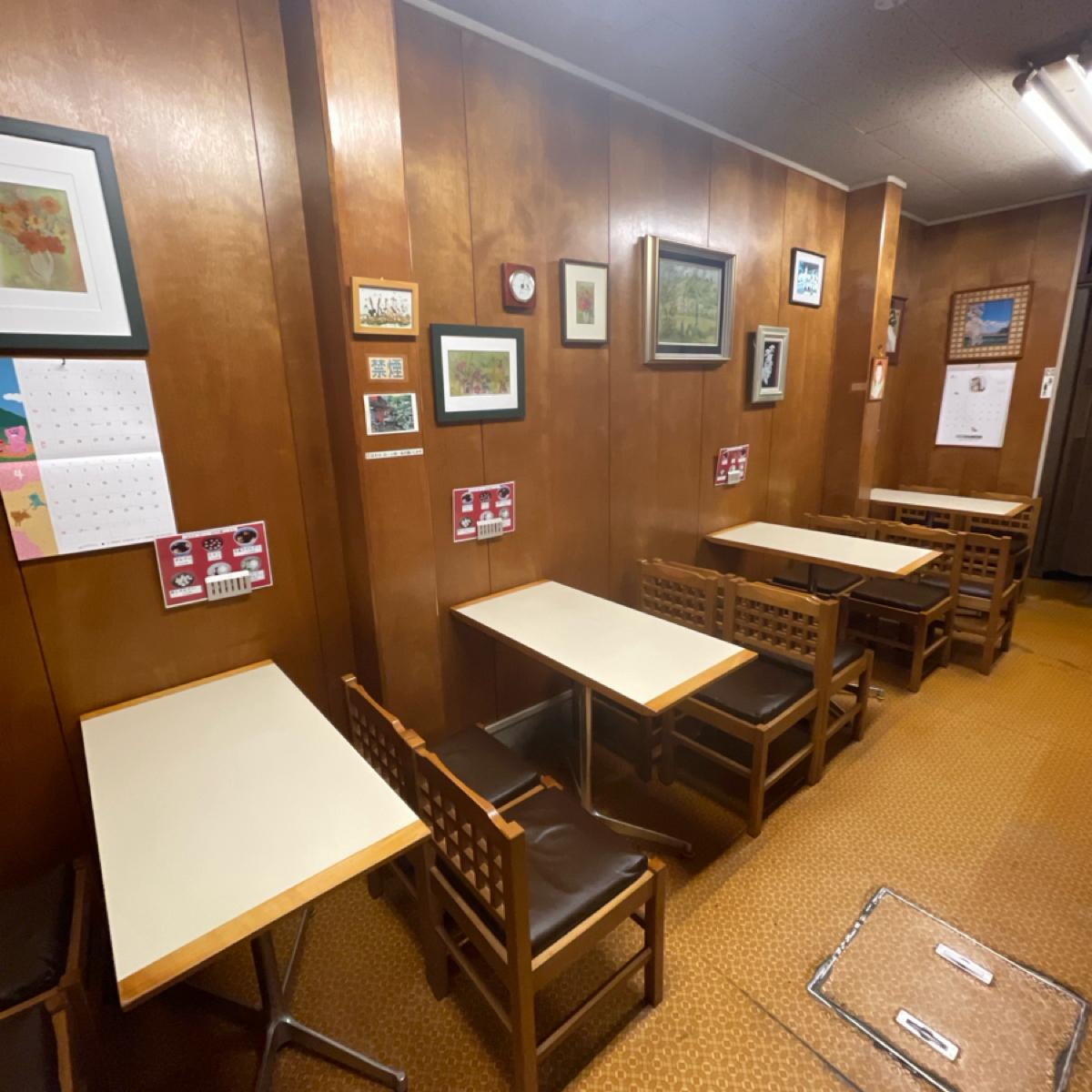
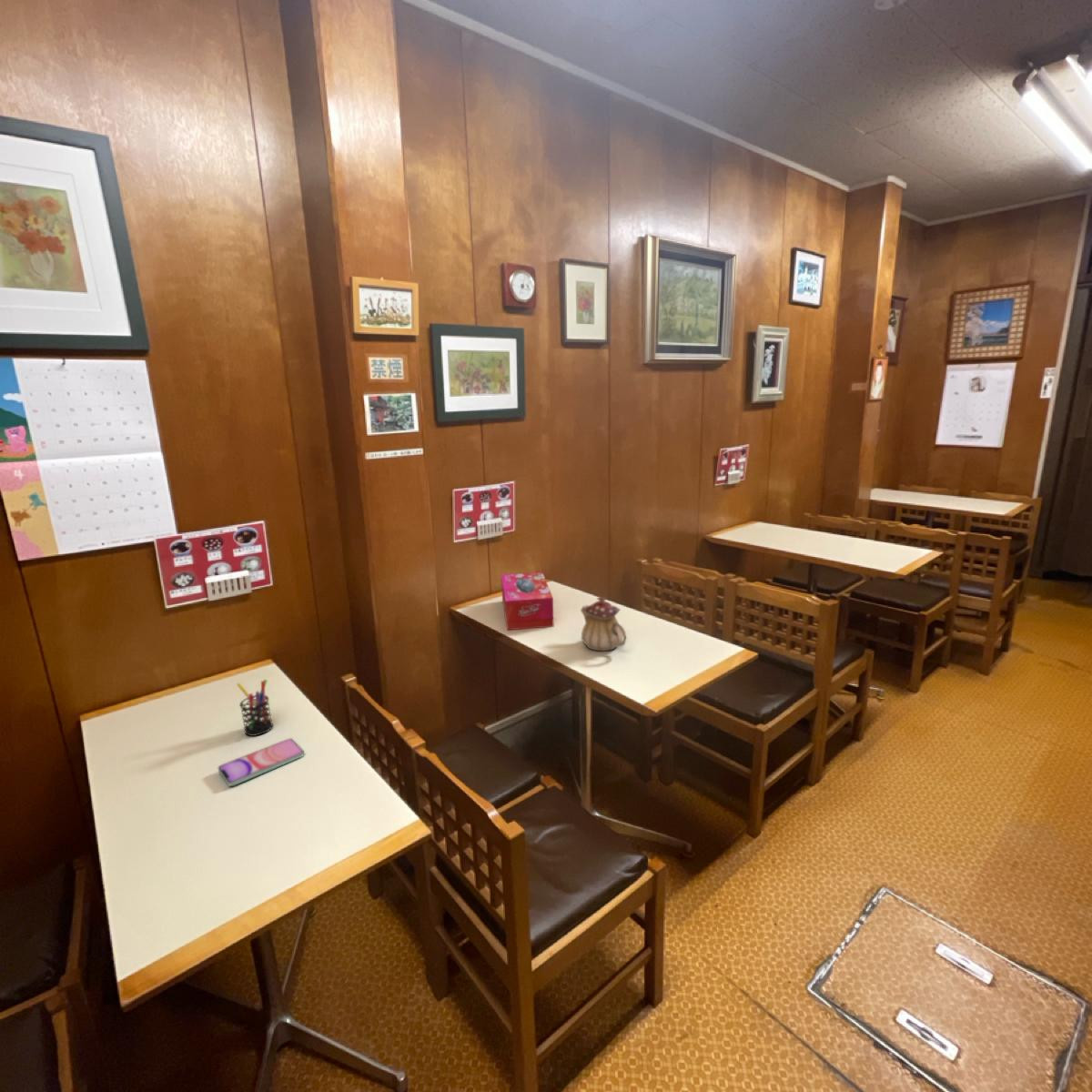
+ smartphone [217,737,305,787]
+ teapot [580,595,627,652]
+ pen holder [236,679,274,737]
+ tissue box [501,571,554,631]
